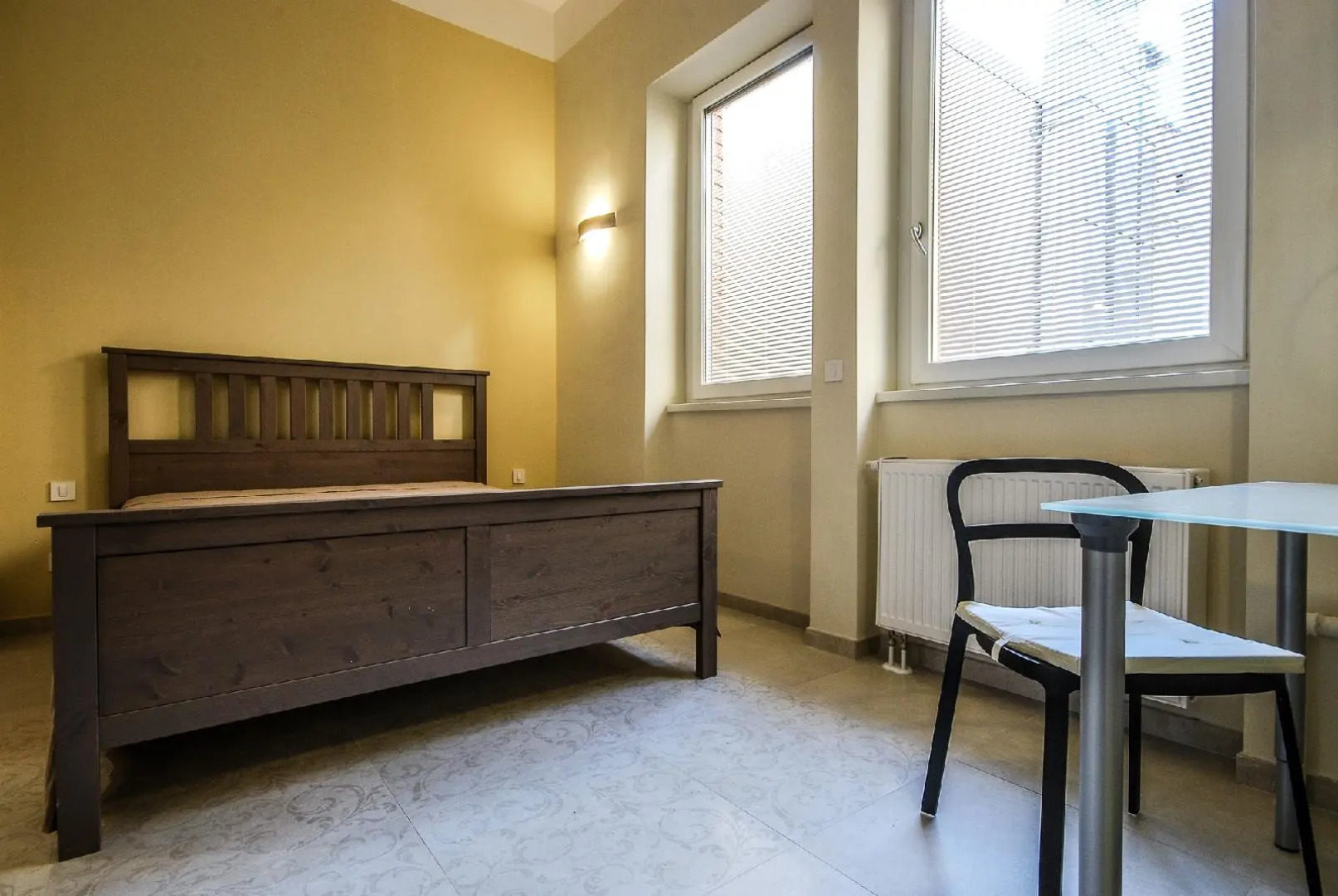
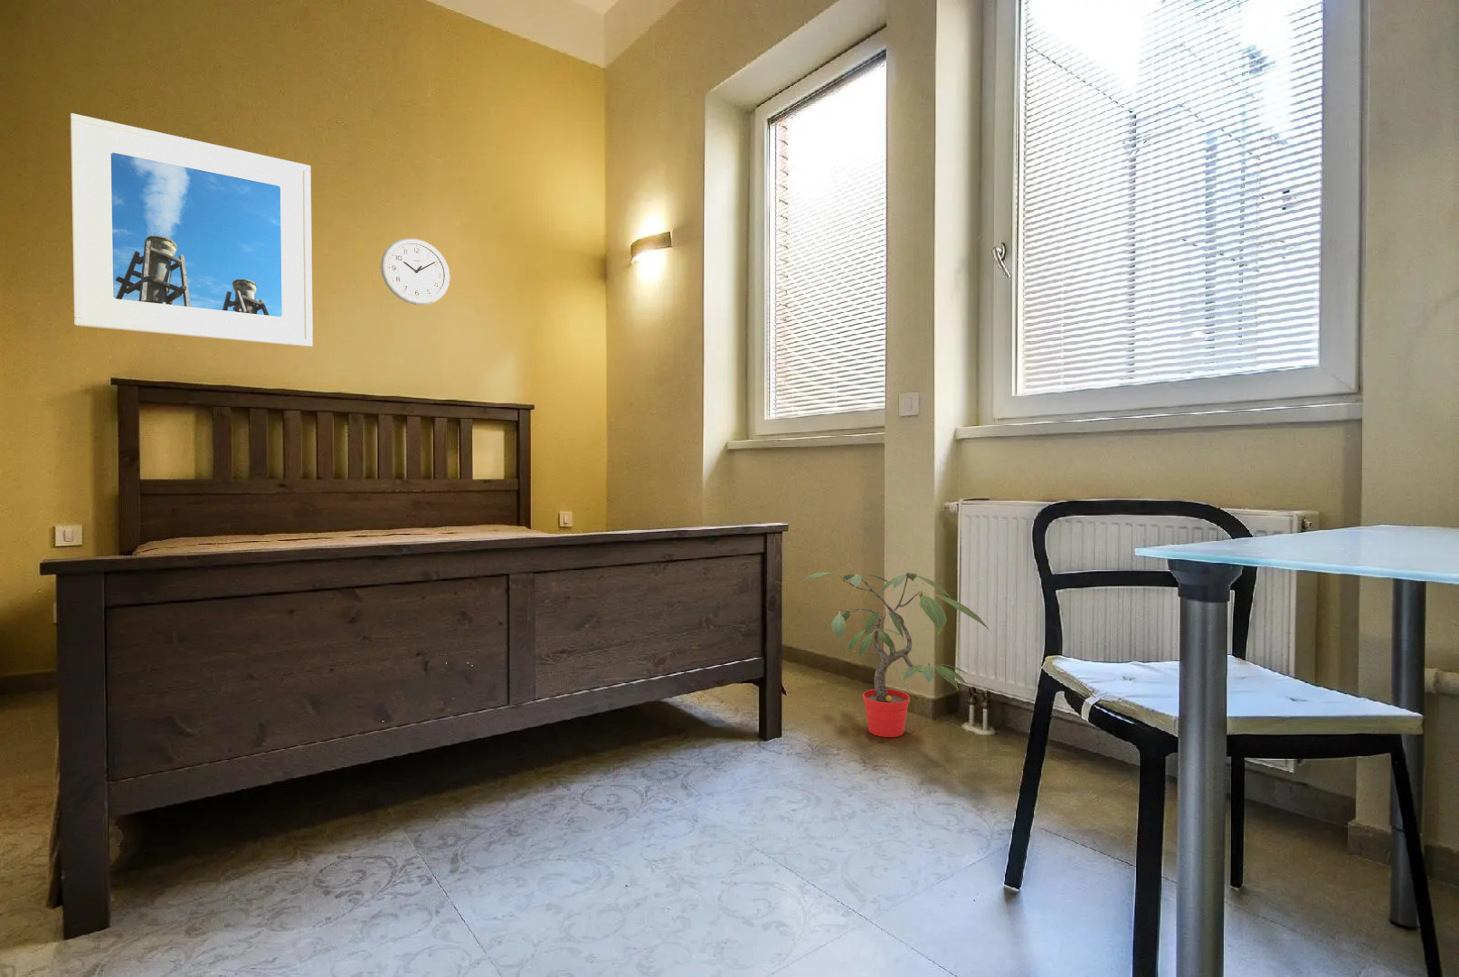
+ potted plant [799,570,992,738]
+ wall clock [379,237,450,305]
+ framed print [70,112,314,348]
